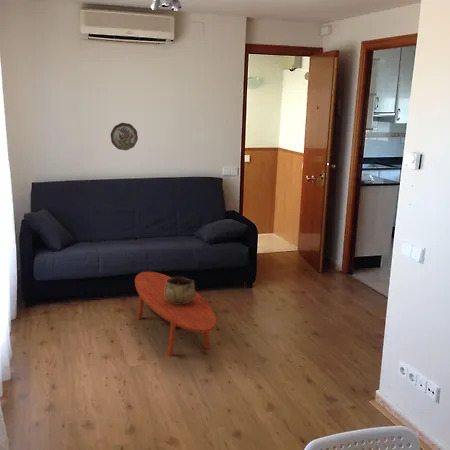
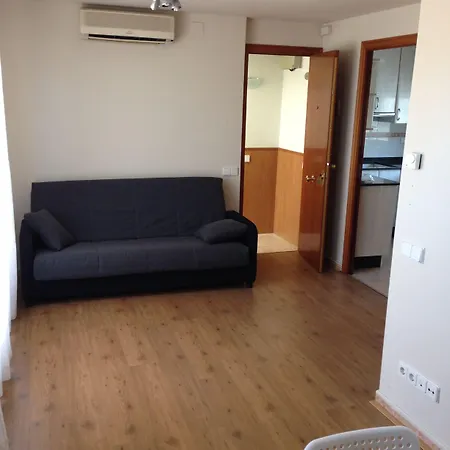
- coffee table [134,271,217,357]
- decorative plate [110,122,139,151]
- decorative bowl [165,276,196,304]
